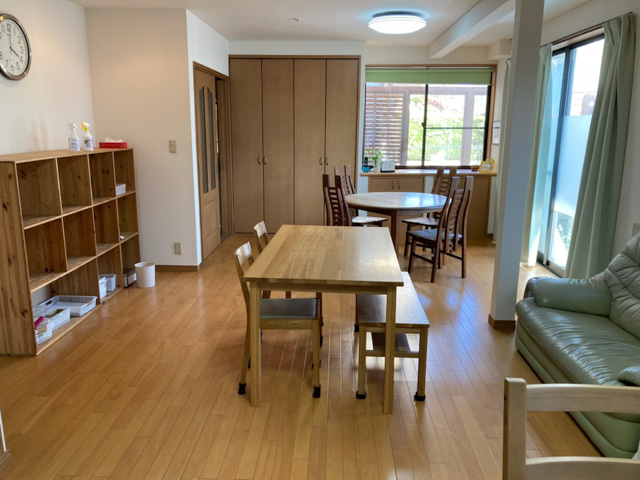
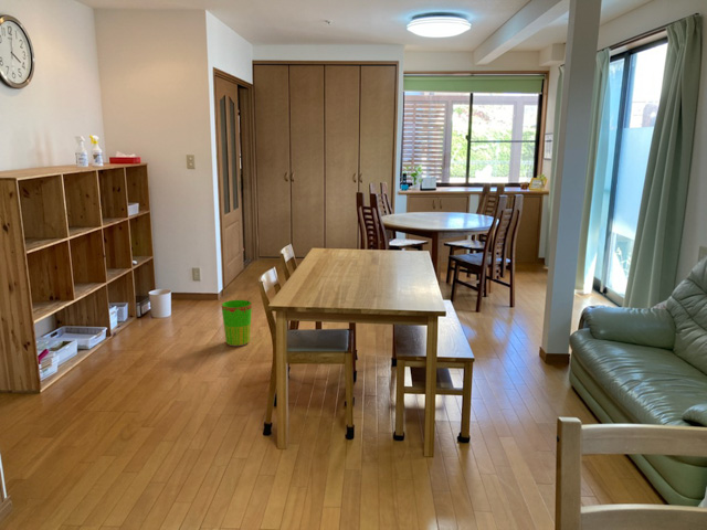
+ waste bin [221,299,253,348]
